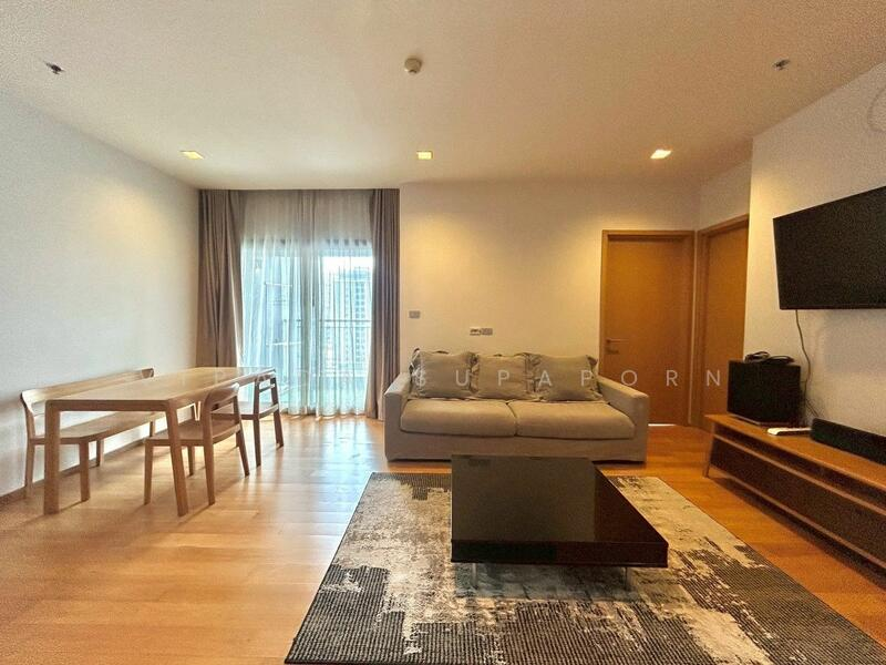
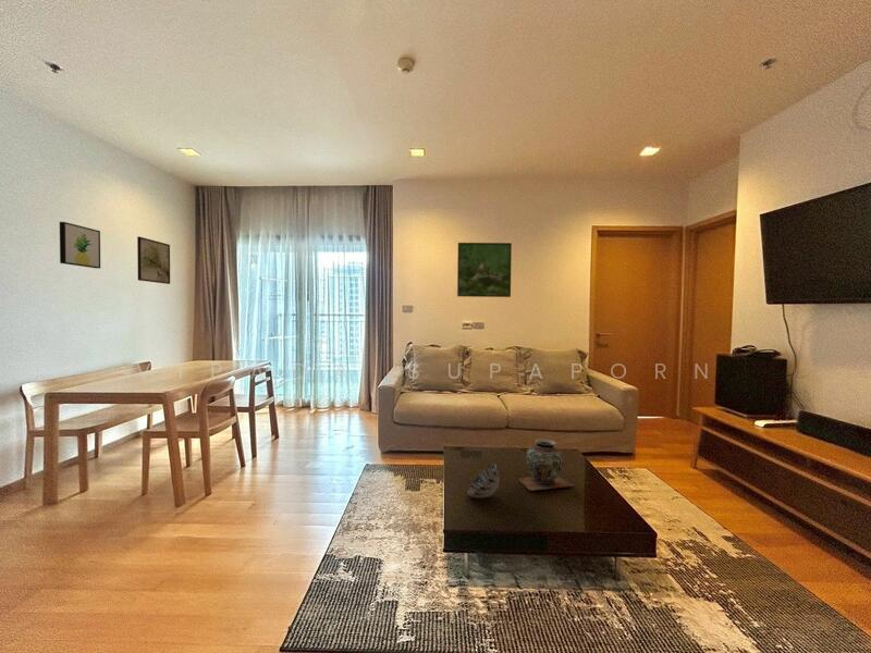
+ decorative vase [518,438,575,492]
+ wall art [59,221,101,270]
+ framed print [136,235,171,285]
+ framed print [456,242,513,298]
+ bowl [466,463,501,500]
